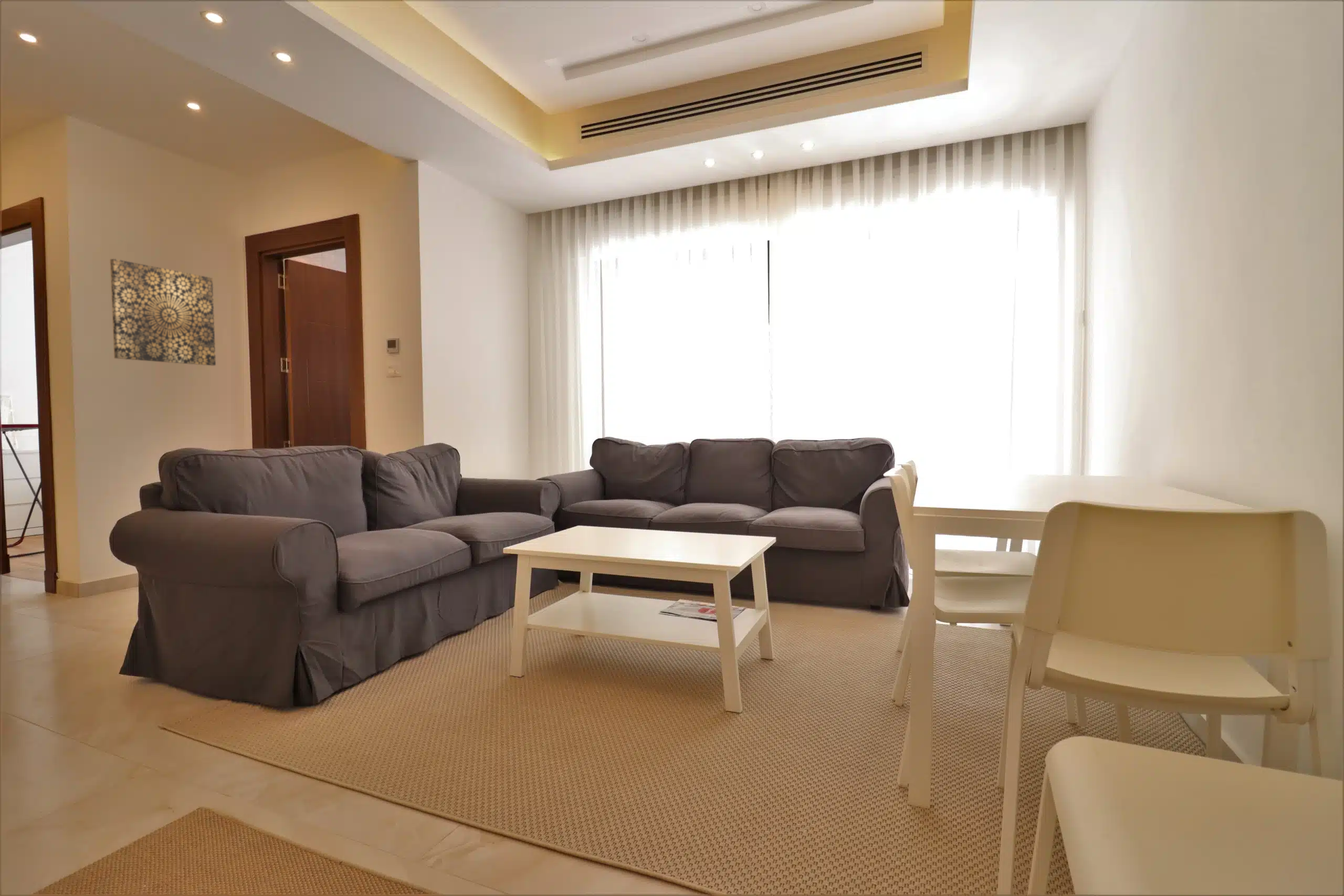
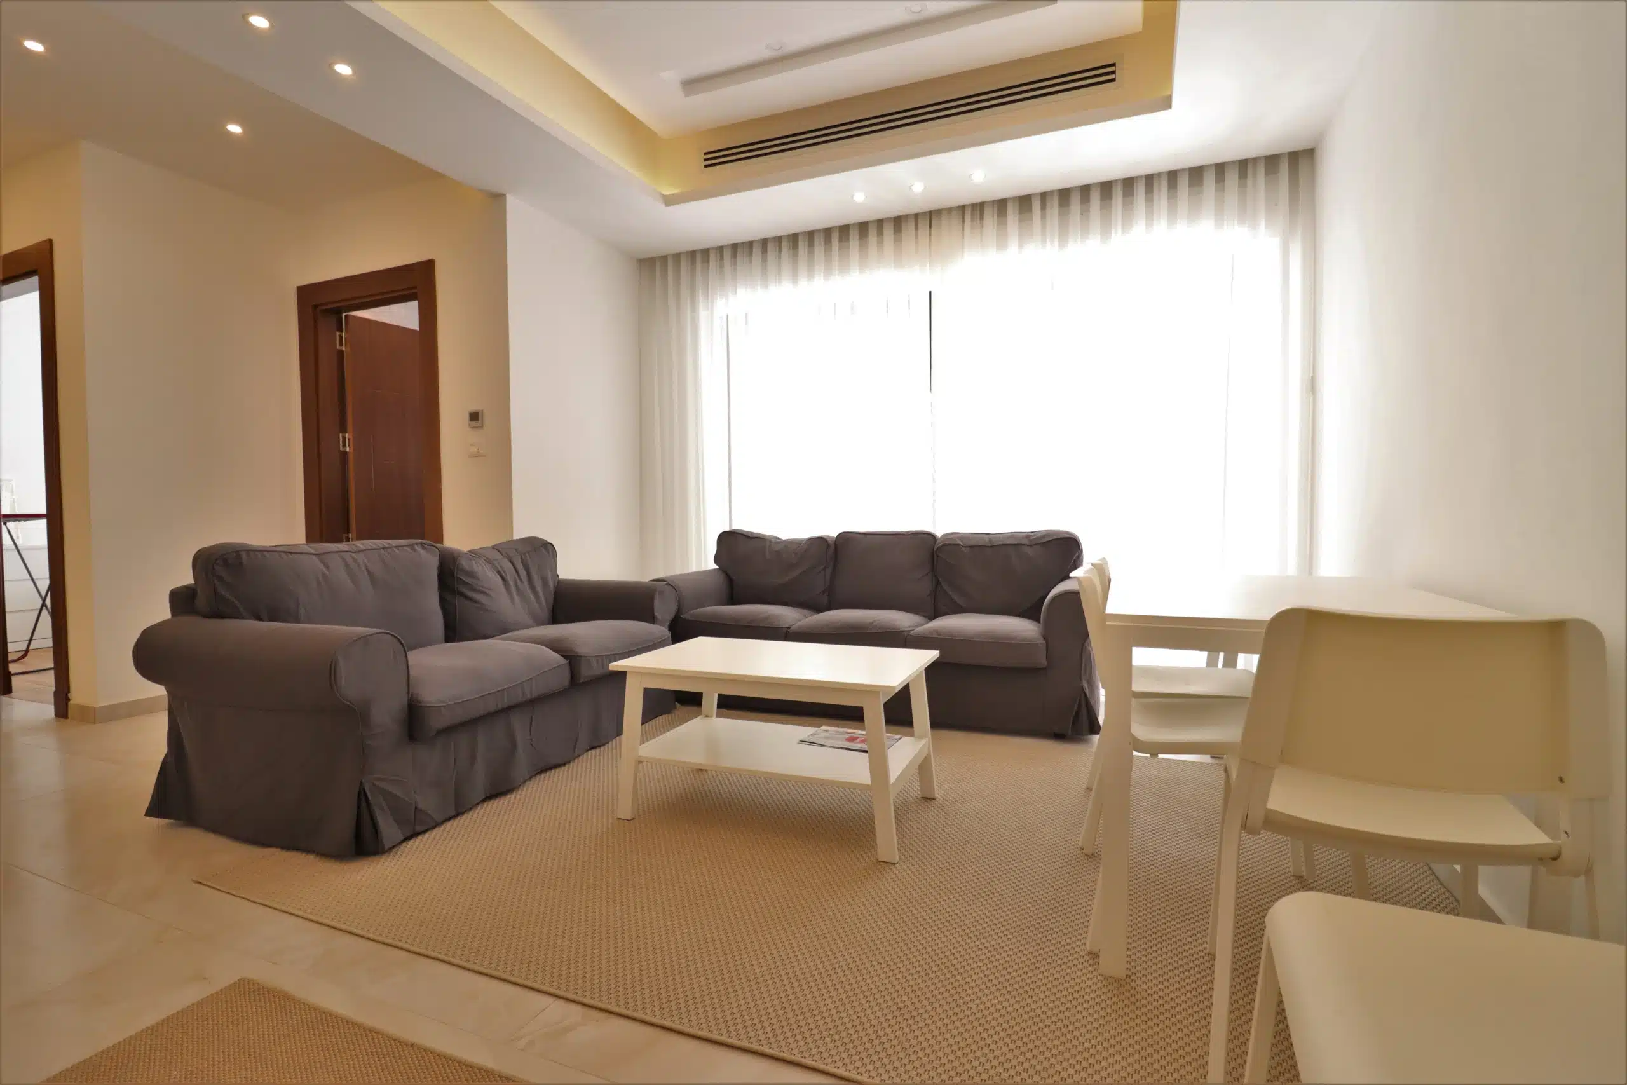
- wall art [109,258,216,366]
